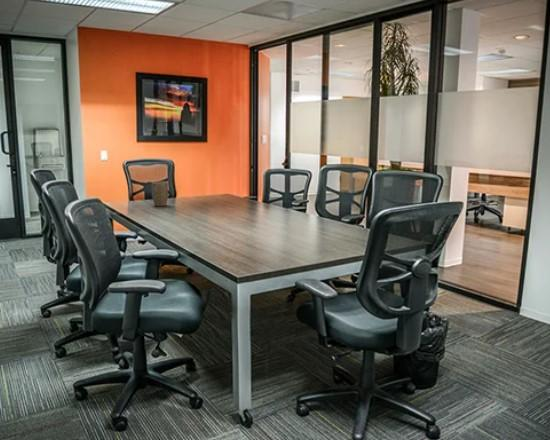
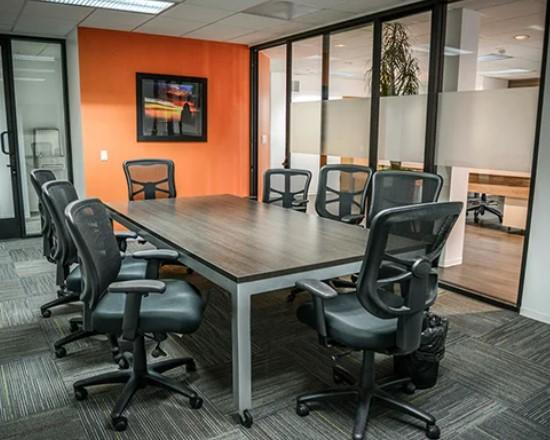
- plant pot [151,180,169,207]
